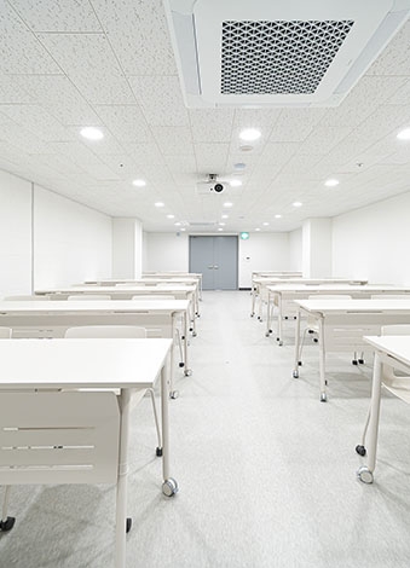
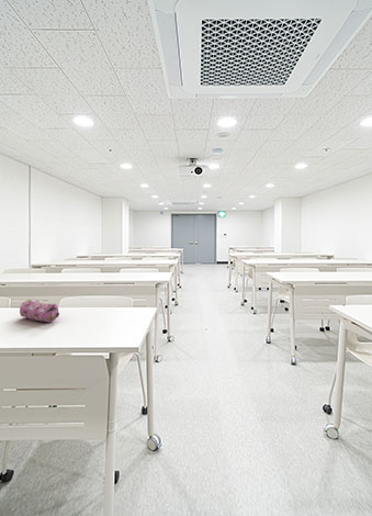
+ pencil case [19,299,60,323]
